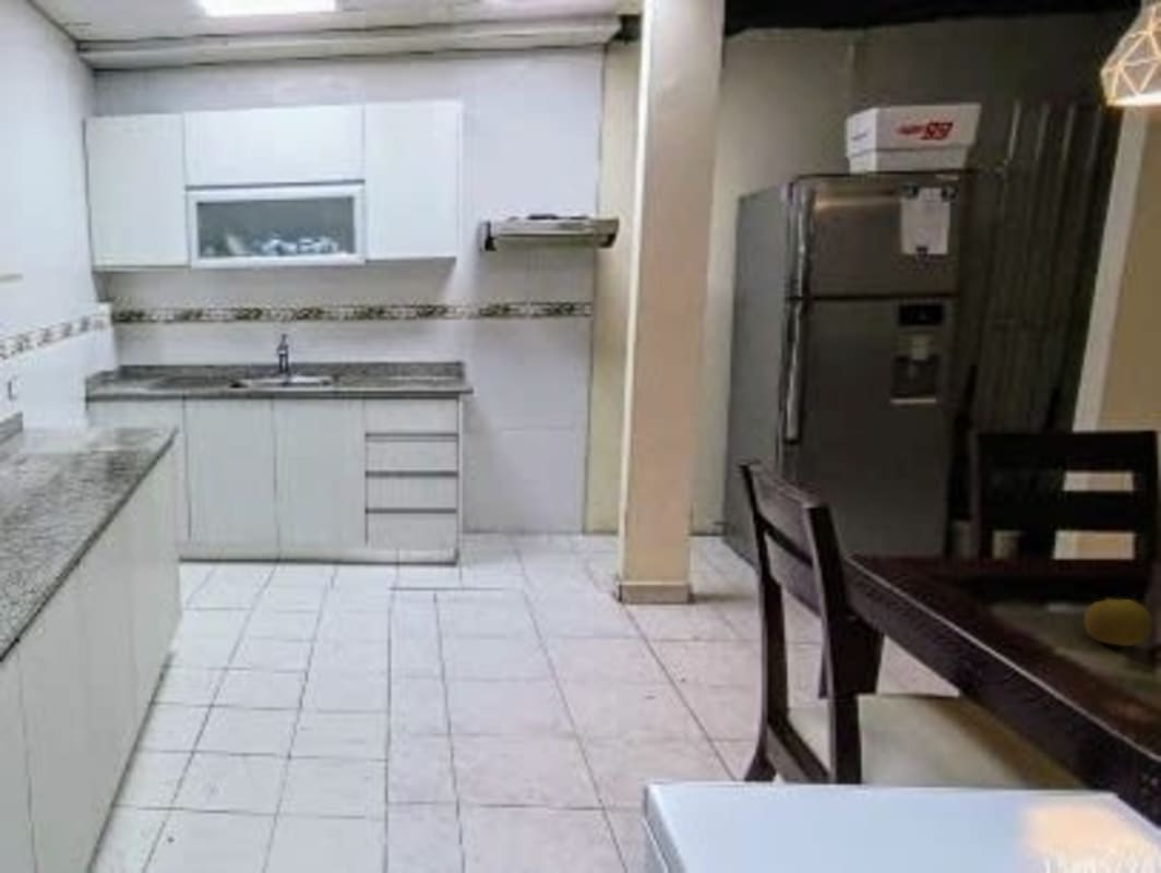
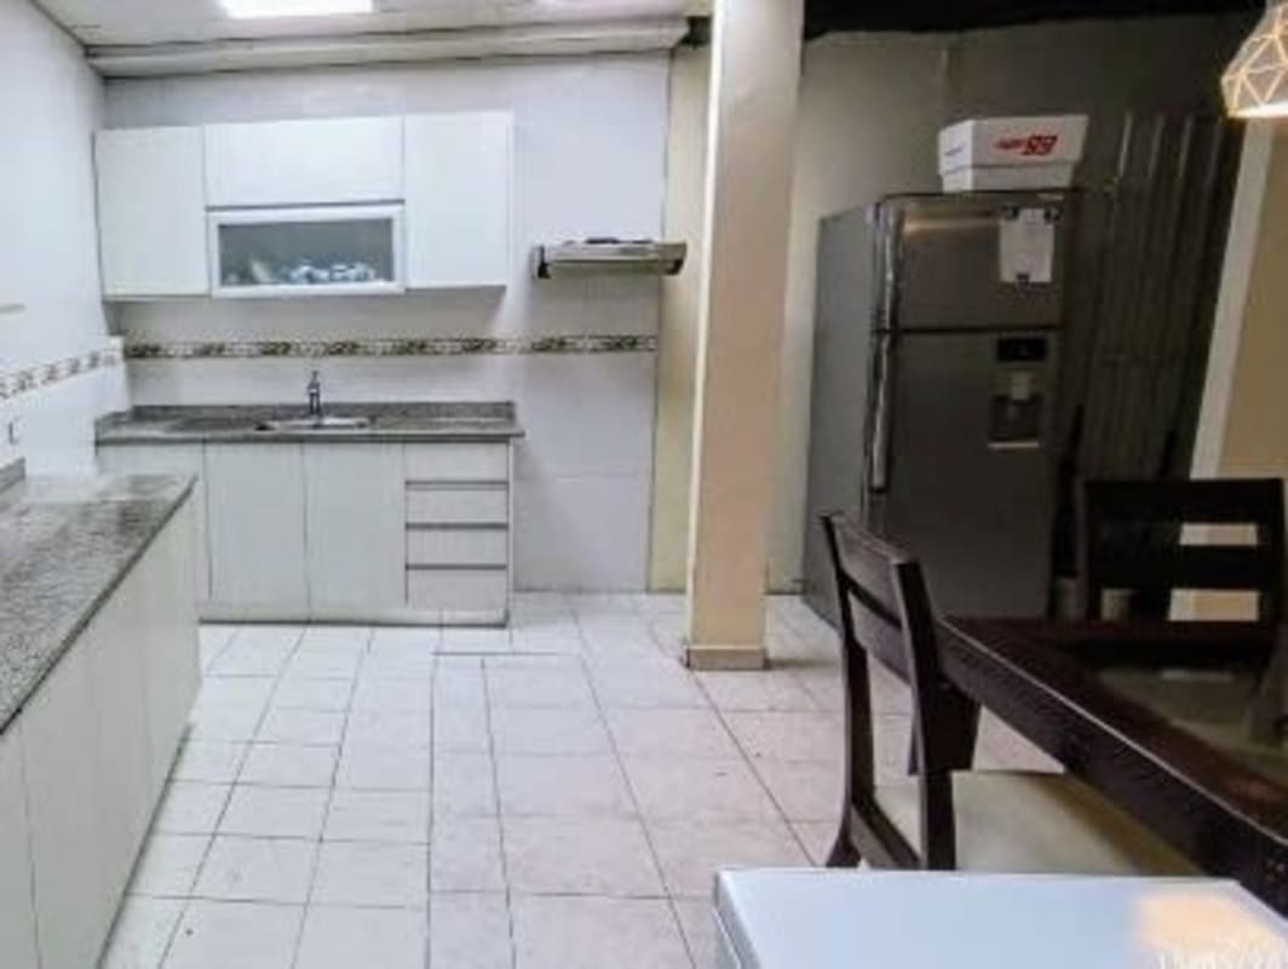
- fruit [1084,598,1153,647]
